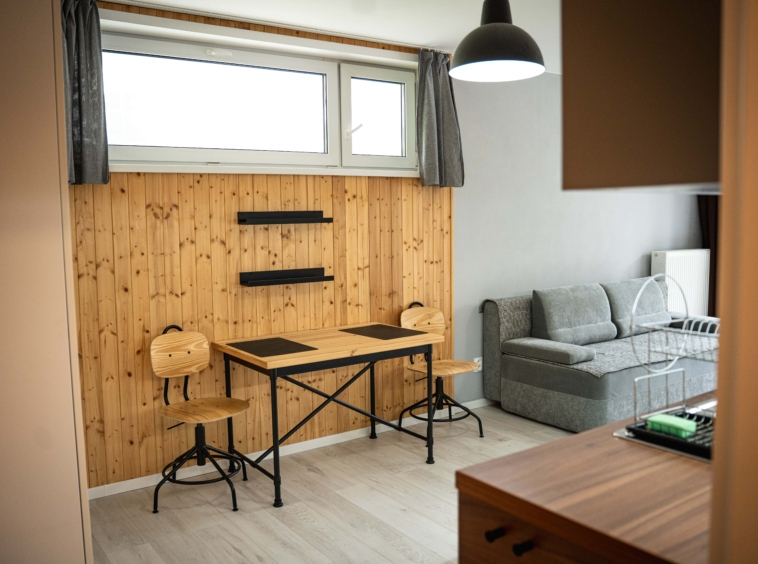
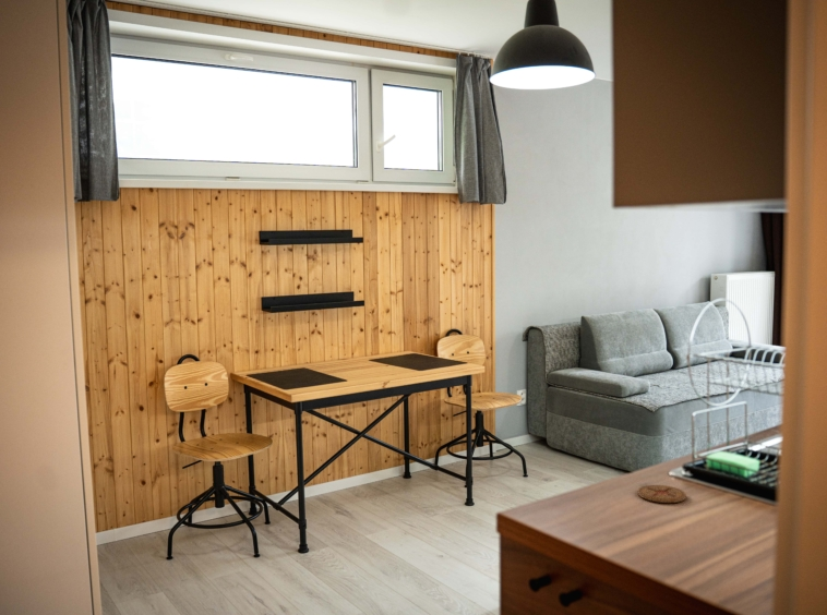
+ coaster [637,484,687,504]
